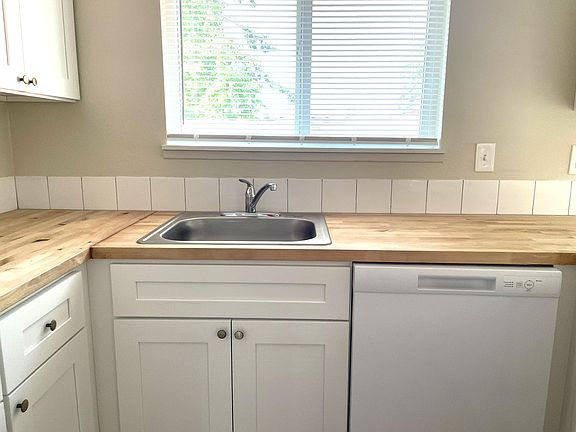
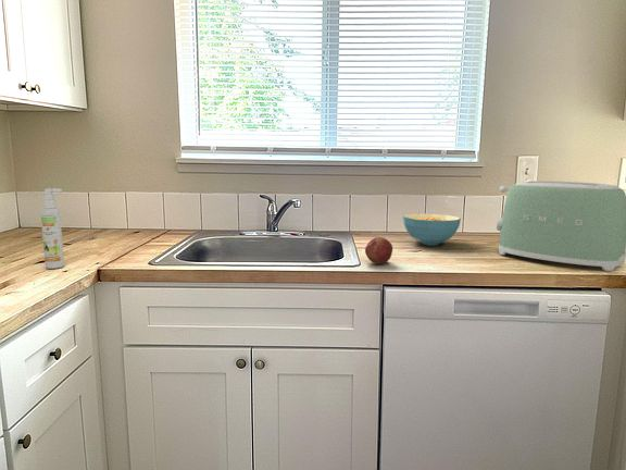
+ toaster [496,180,626,272]
+ fruit [364,236,393,264]
+ cereal bowl [402,212,462,247]
+ spray bottle [39,187,65,270]
